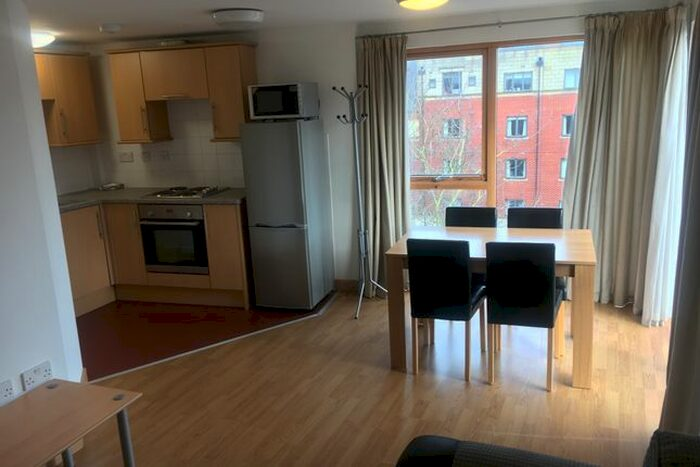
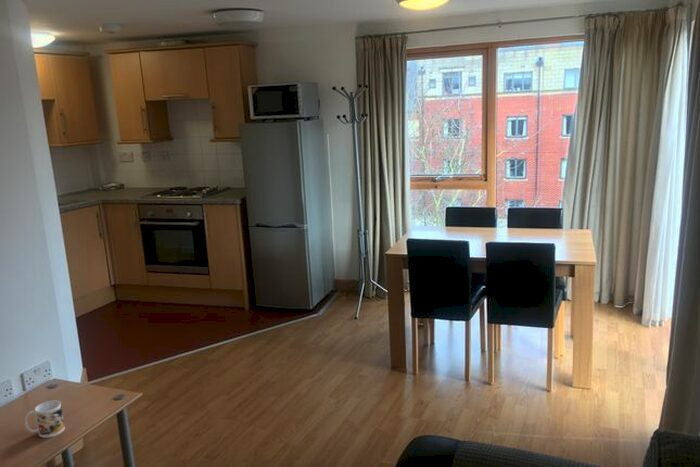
+ mug [24,400,66,439]
